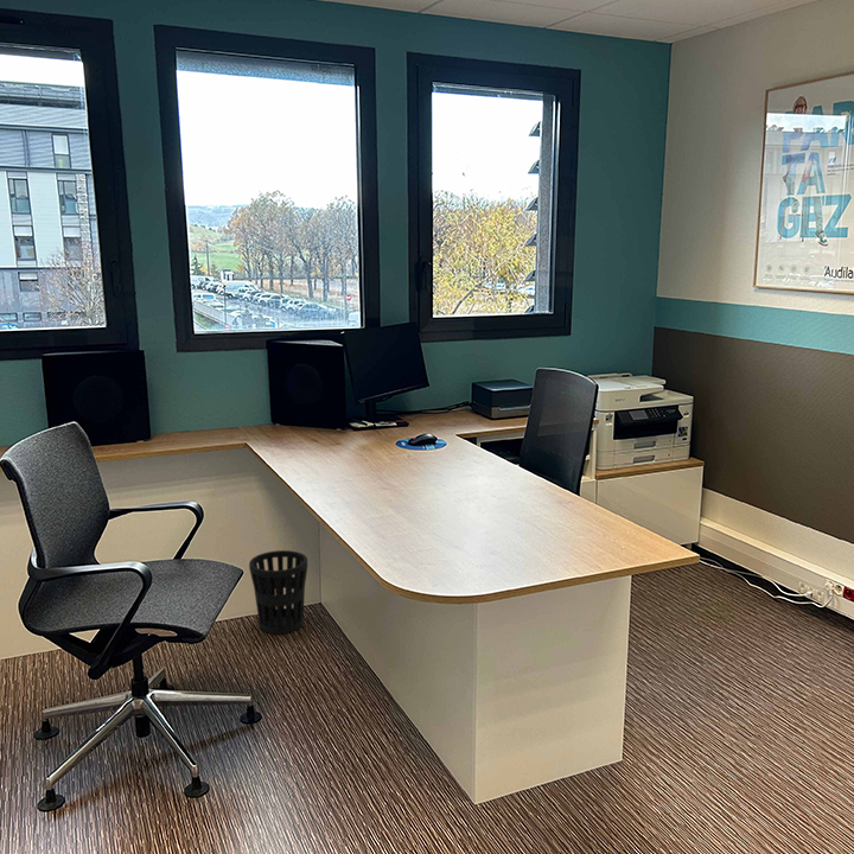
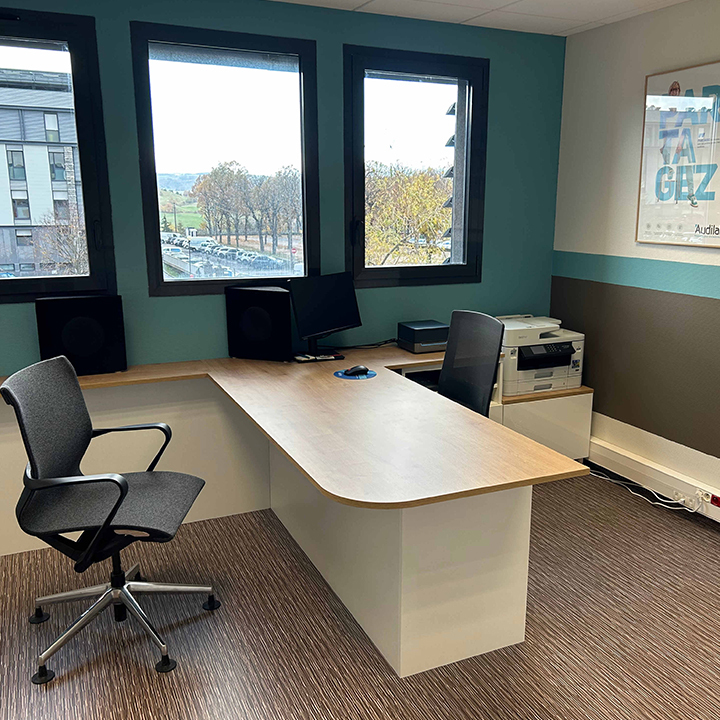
- wastebasket [248,549,308,636]
